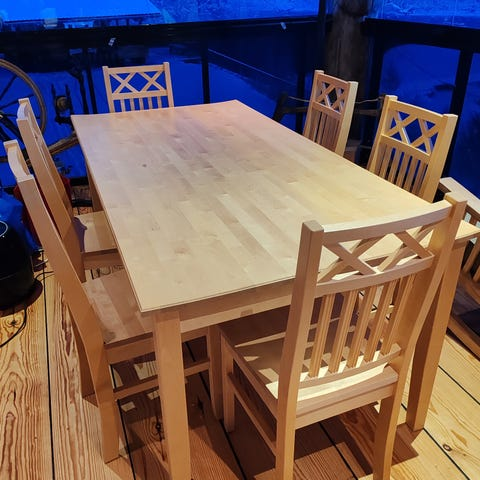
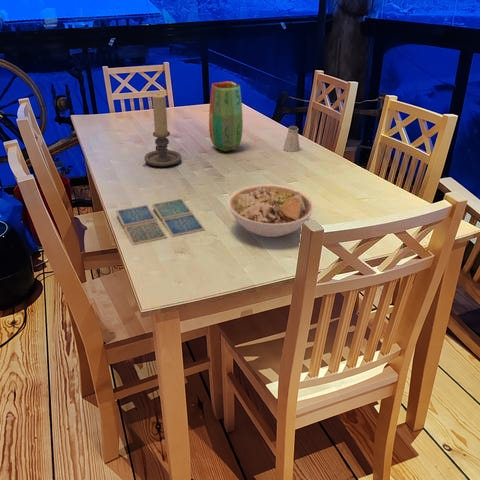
+ bowl [227,183,315,238]
+ vase [208,80,244,153]
+ candle holder [144,93,182,167]
+ saltshaker [282,125,301,153]
+ drink coaster [115,198,206,246]
